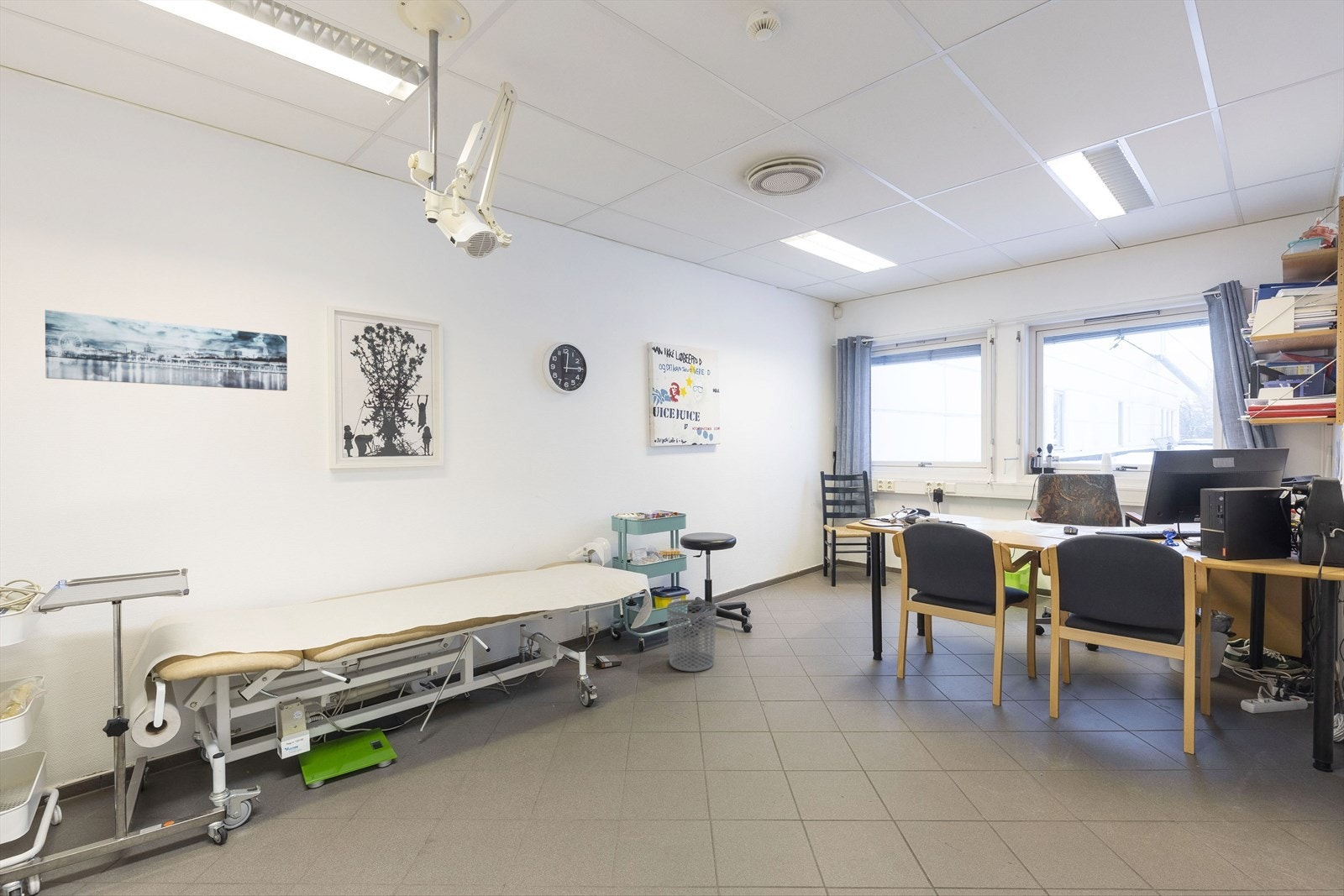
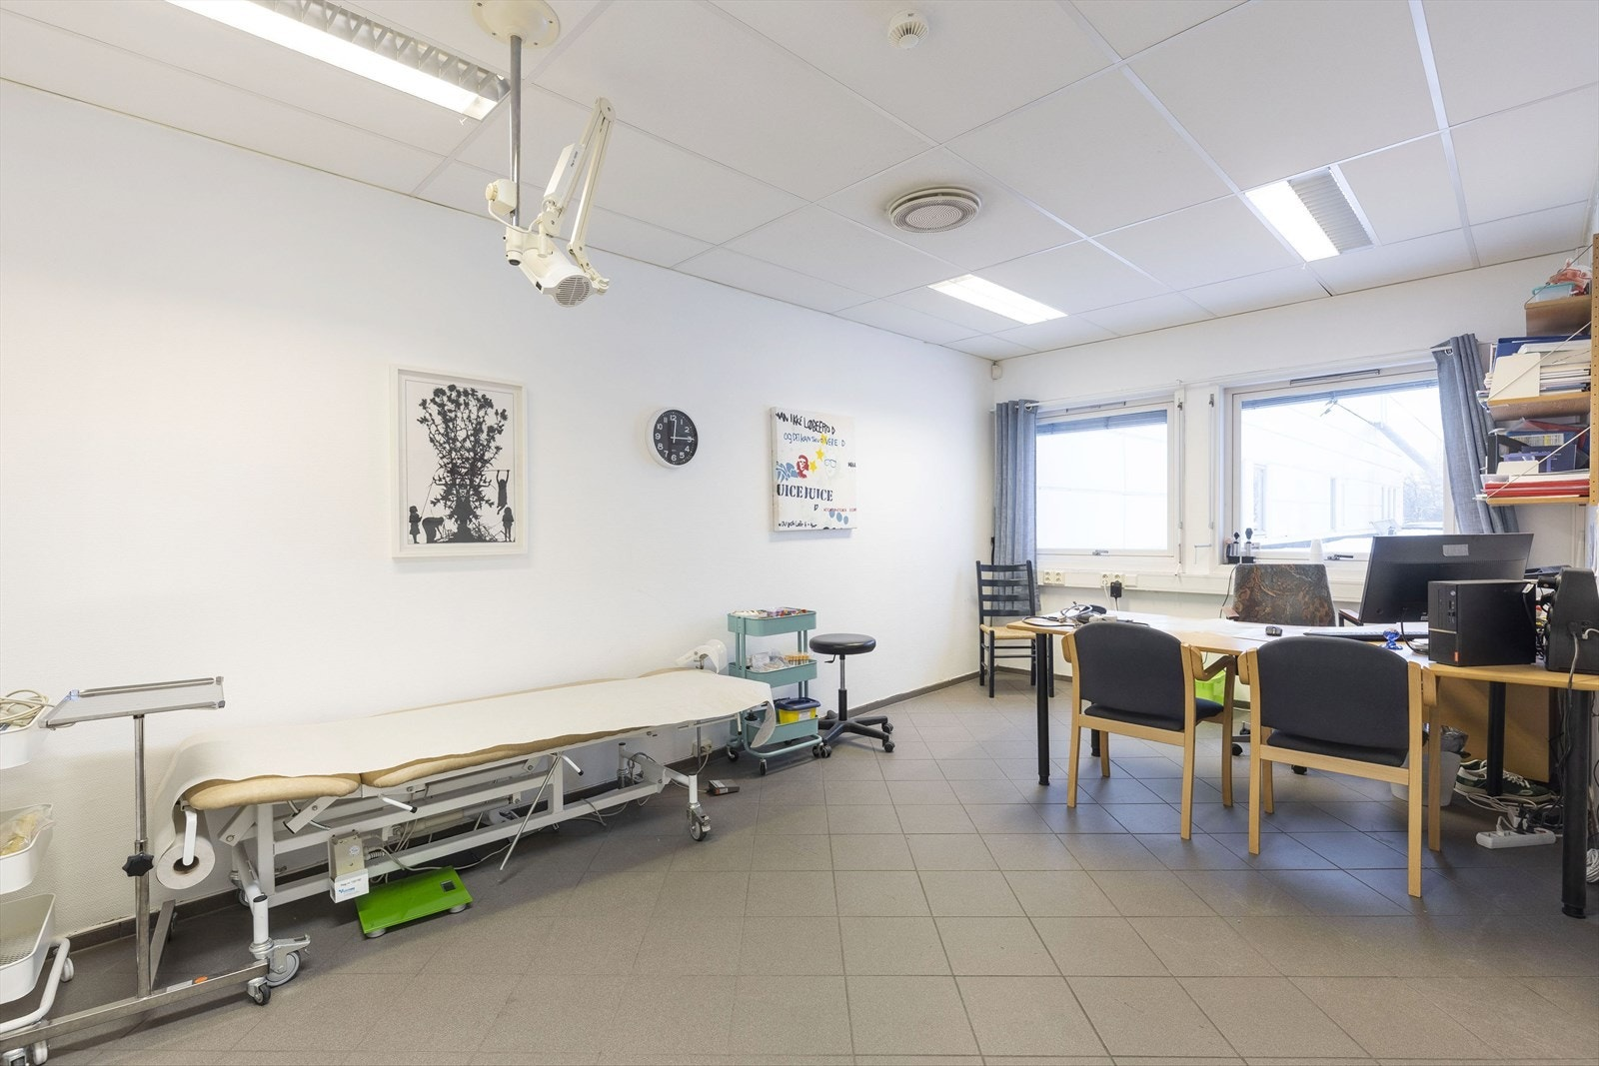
- wall art [45,309,288,391]
- waste bin [666,599,717,673]
